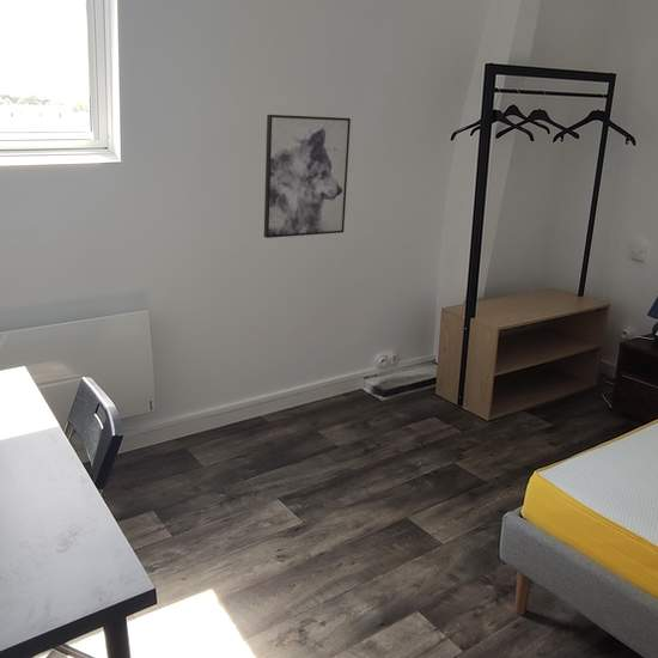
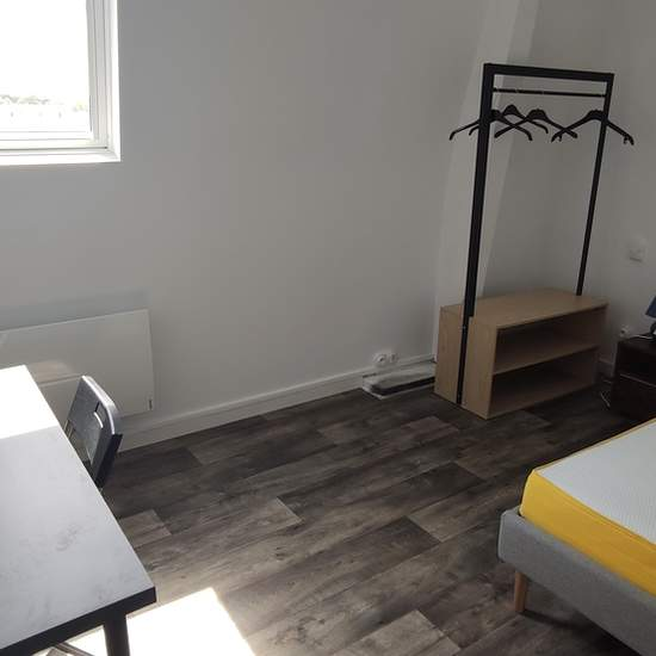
- wall art [263,114,352,239]
